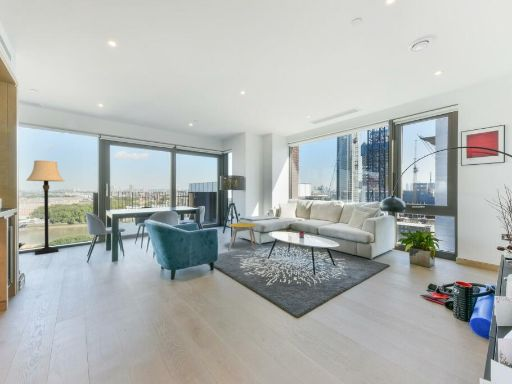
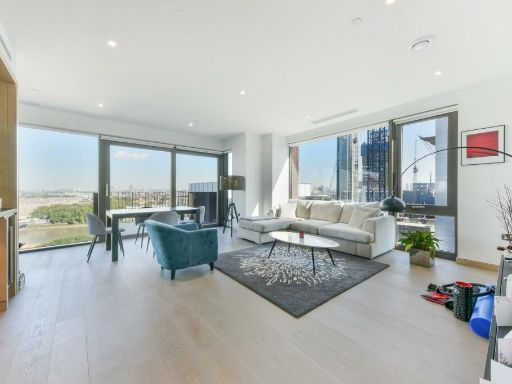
- lamp [25,160,65,256]
- stool [228,222,257,252]
